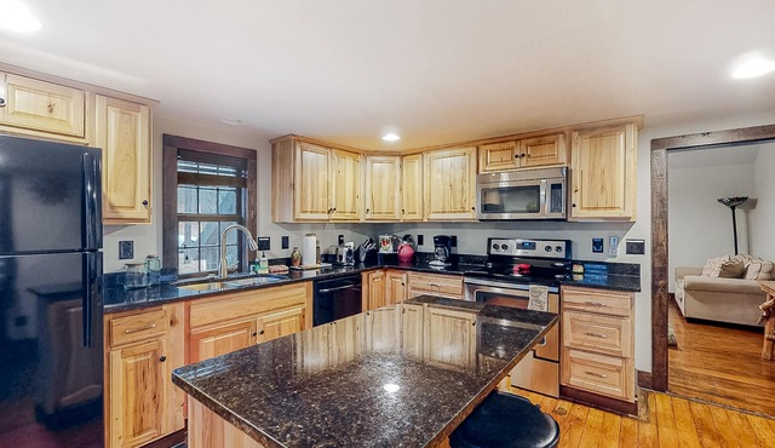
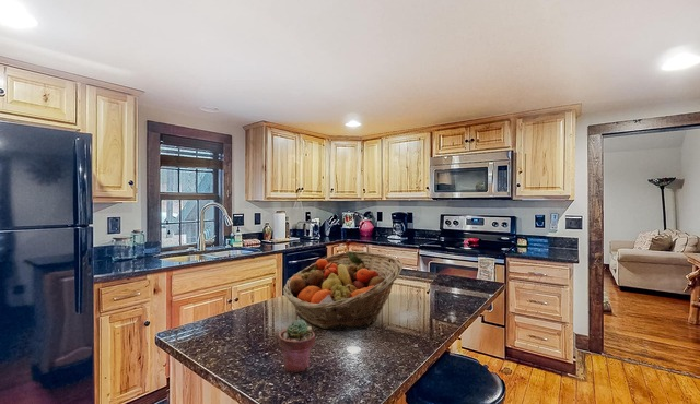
+ potted succulent [278,319,316,373]
+ fruit basket [282,250,404,331]
